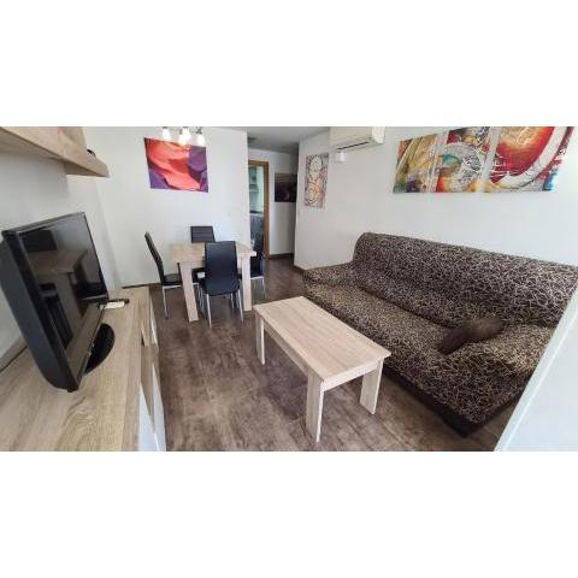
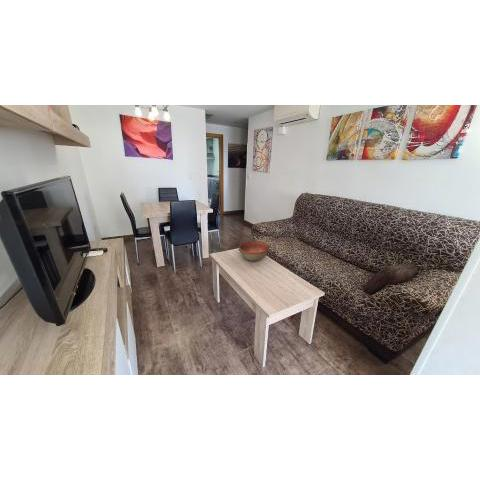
+ bowl [237,240,270,262]
